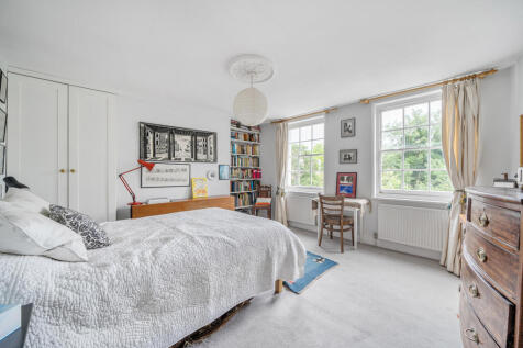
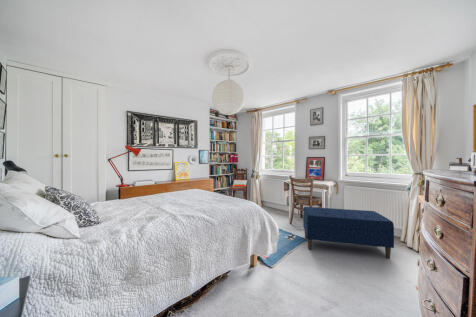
+ bench [302,206,395,260]
